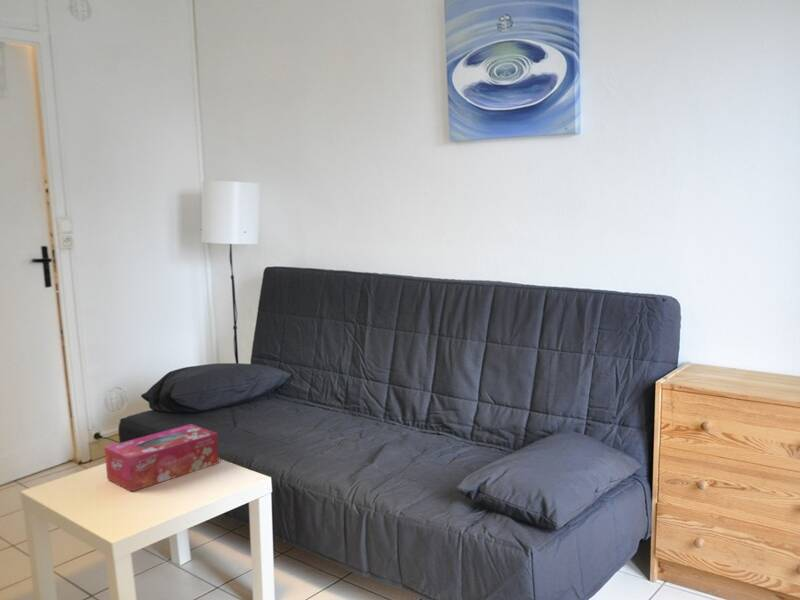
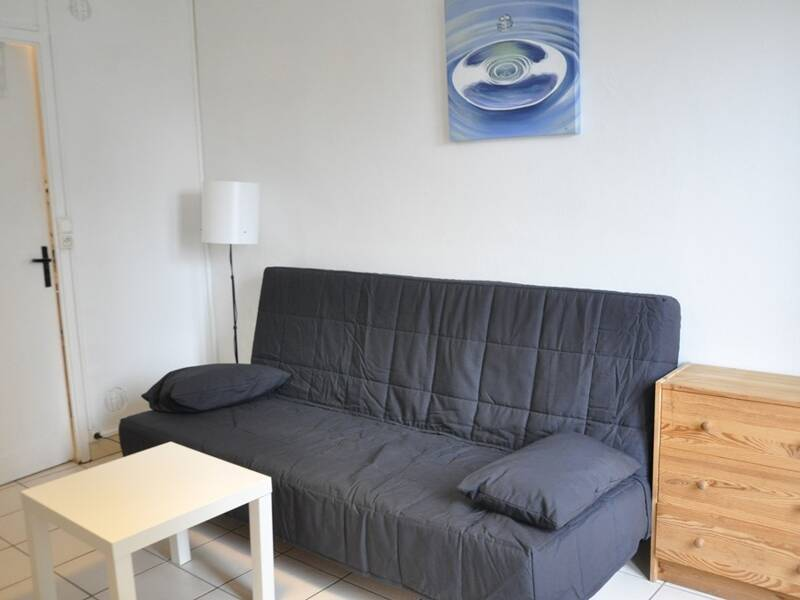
- tissue box [104,423,220,493]
